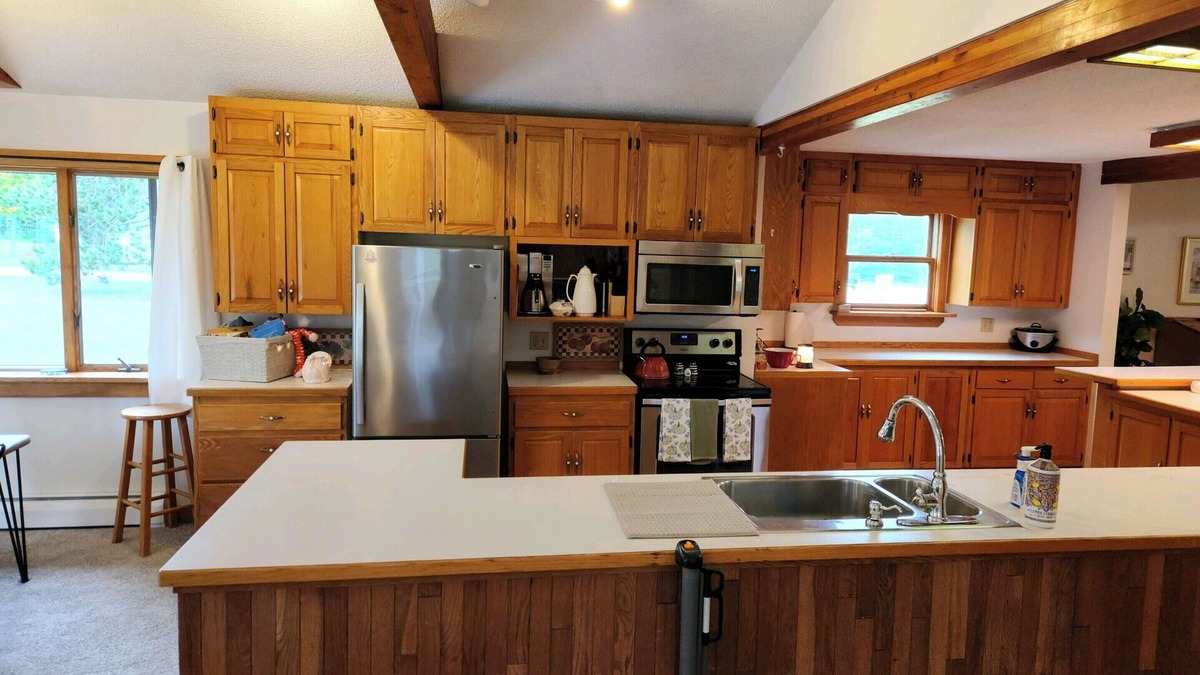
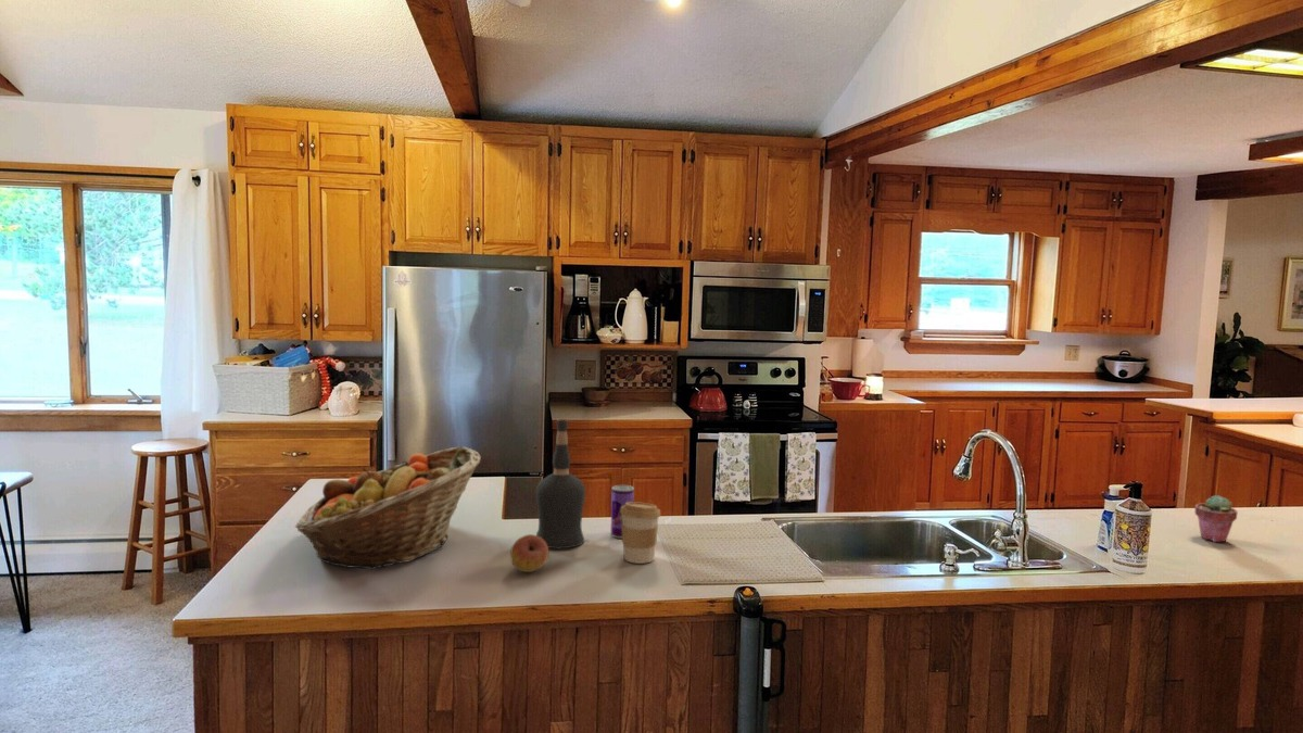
+ potted succulent [1193,494,1238,543]
+ fruit basket [294,445,482,570]
+ coffee cup [620,501,661,565]
+ beverage can [609,484,635,540]
+ fruit [509,533,549,573]
+ liquor bottle [535,418,586,549]
